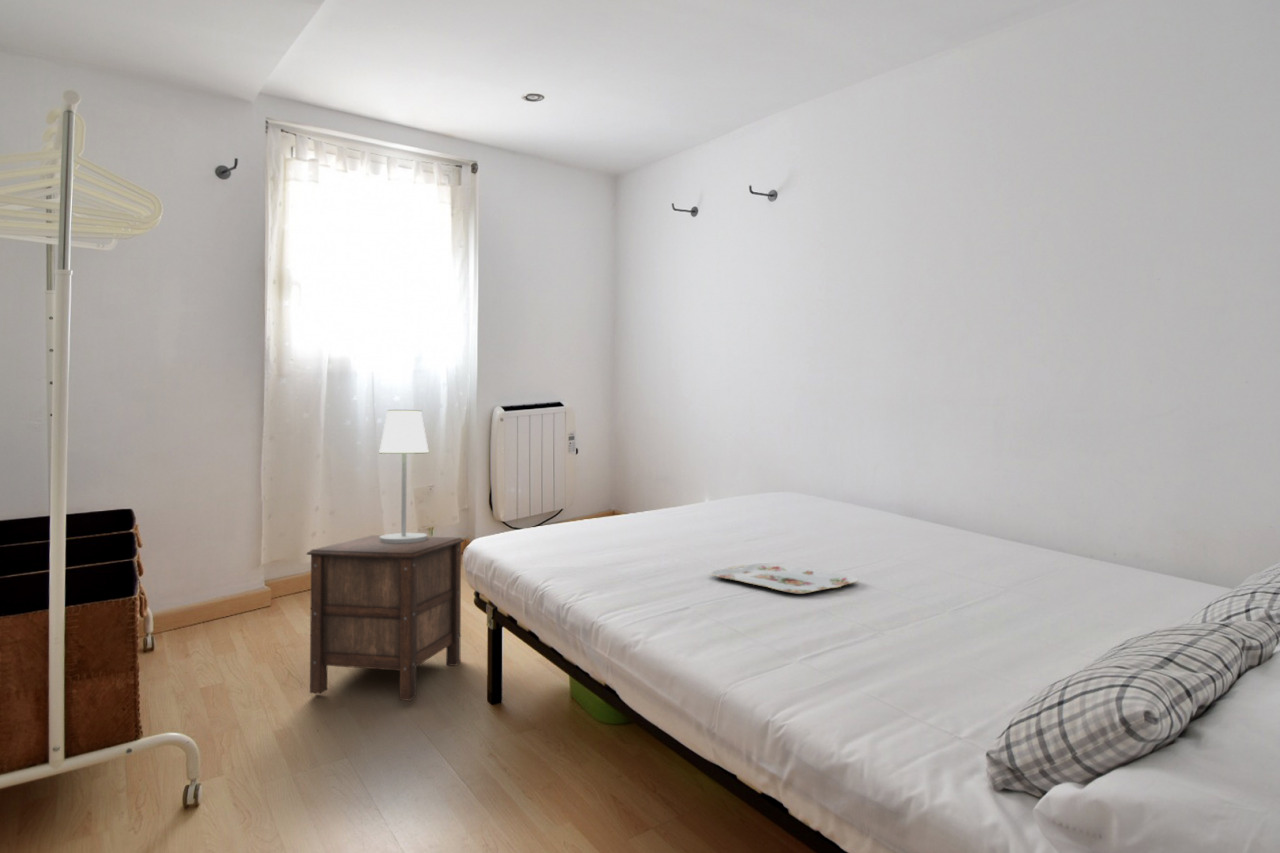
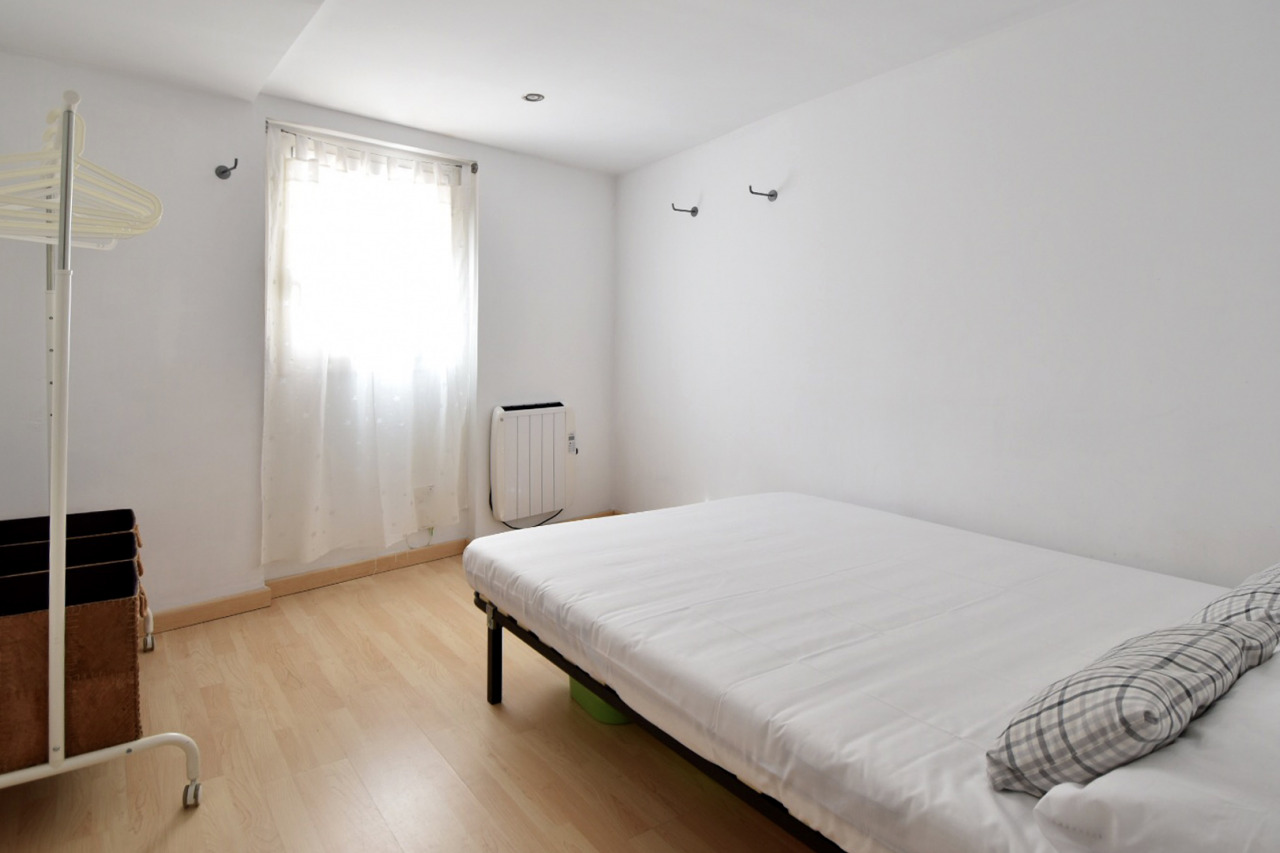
- table lamp [378,409,430,543]
- serving tray [710,562,859,595]
- nightstand [306,534,465,702]
